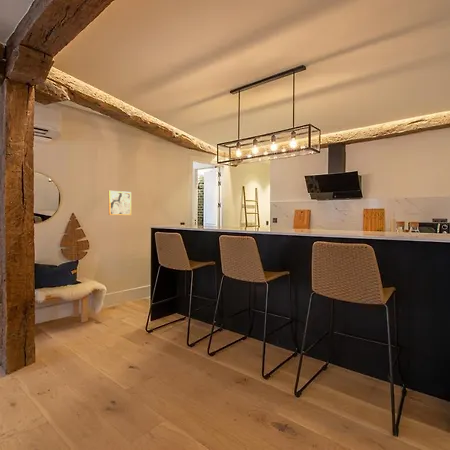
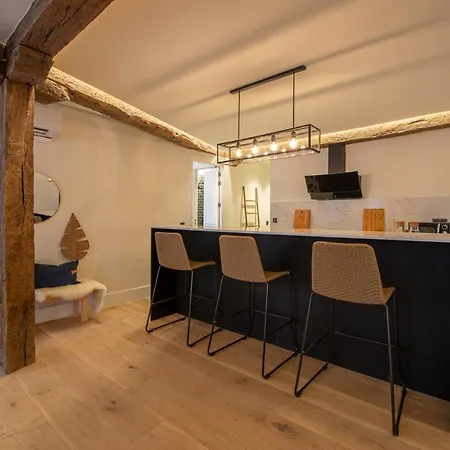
- wall art [108,190,132,216]
